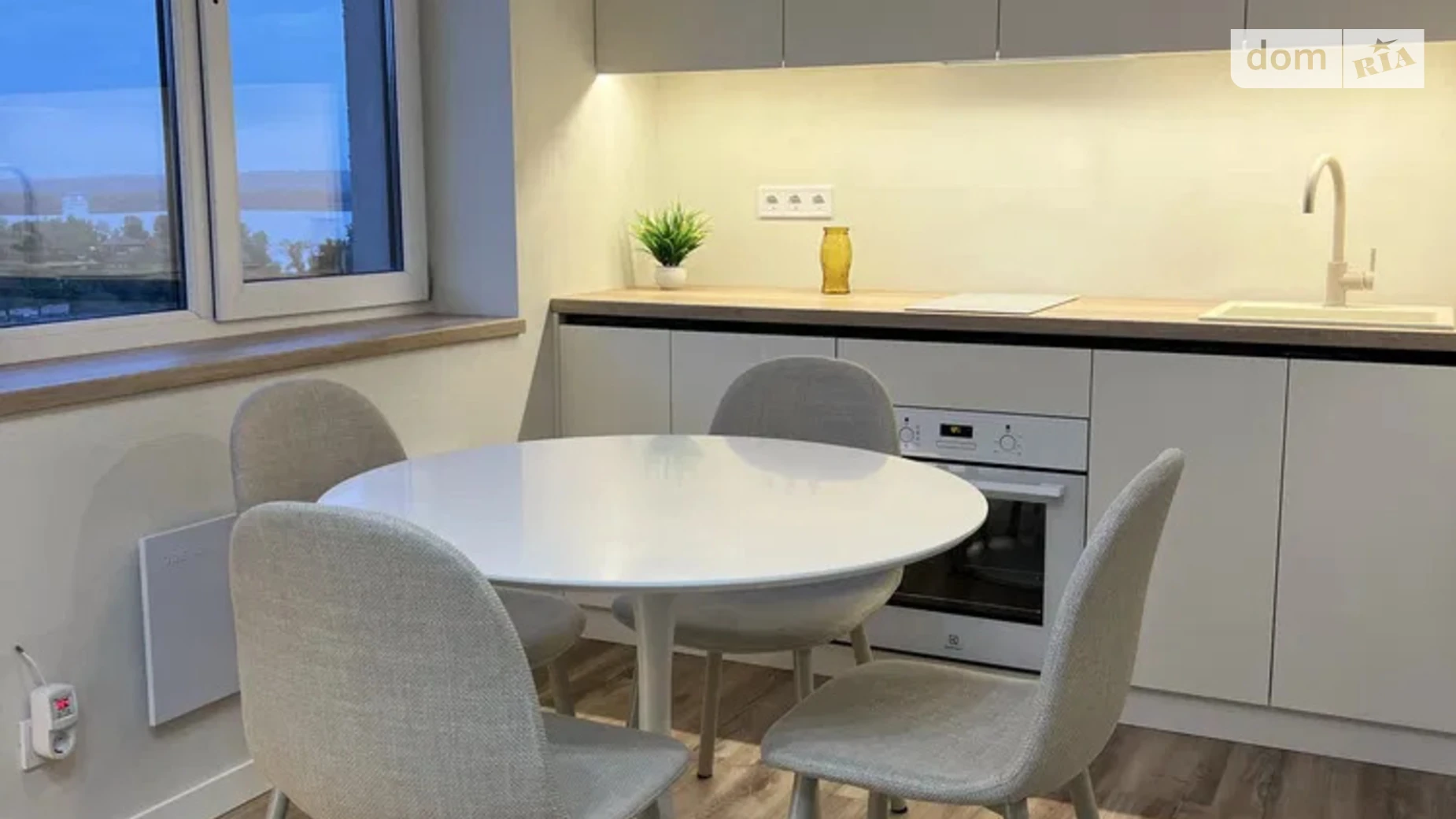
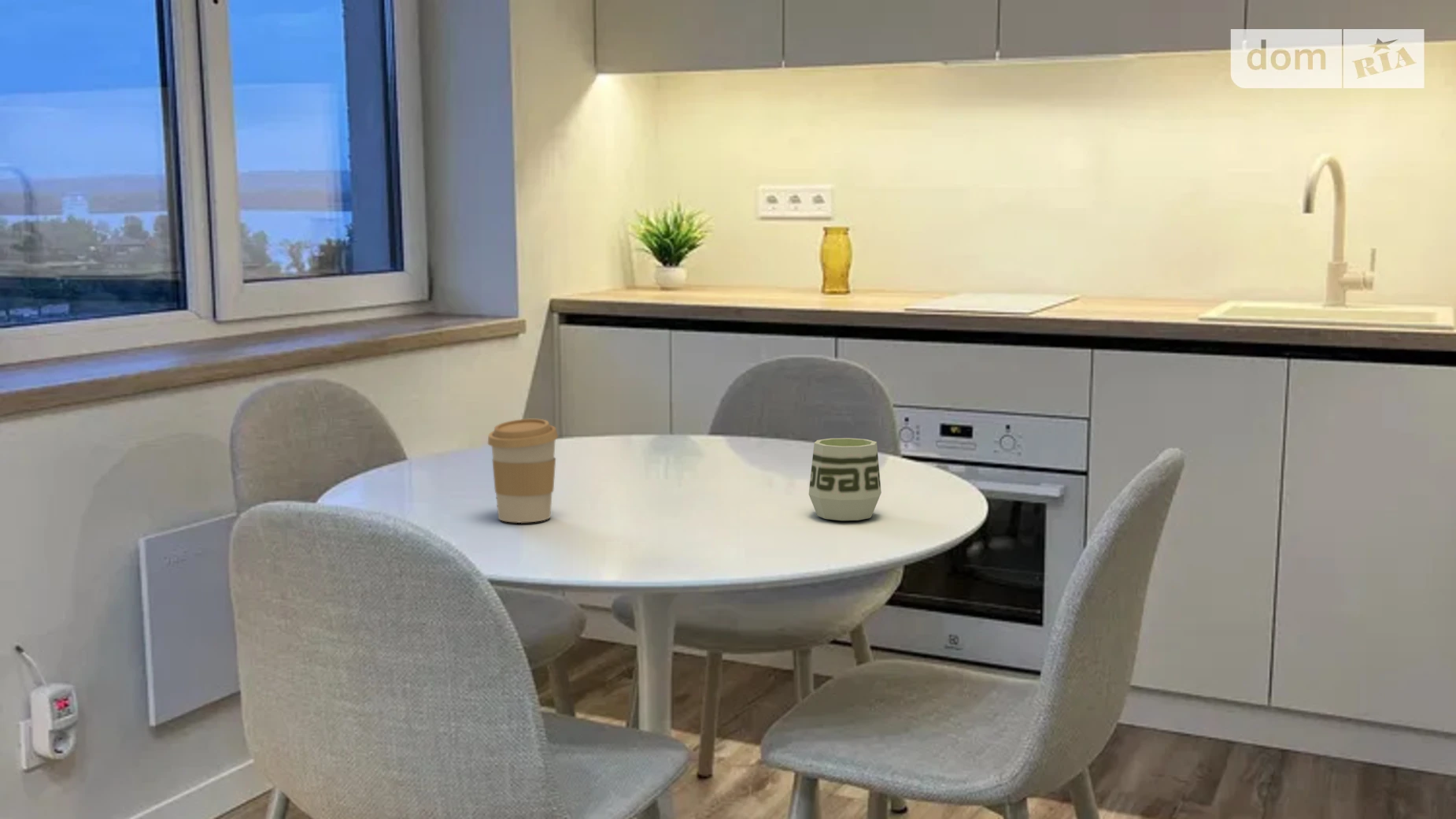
+ cup [808,437,882,521]
+ coffee cup [487,418,559,524]
